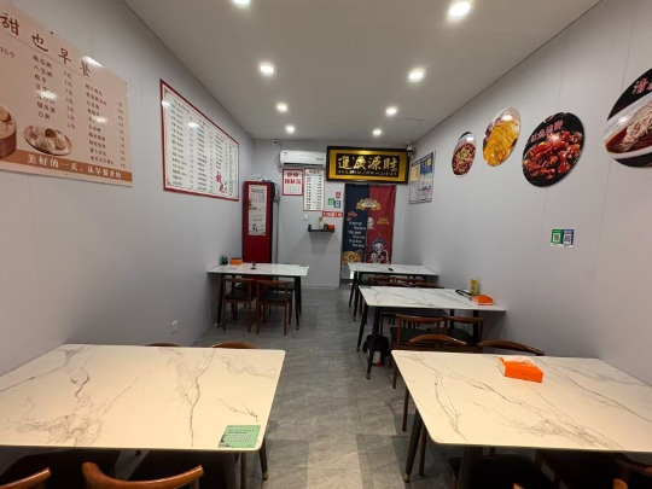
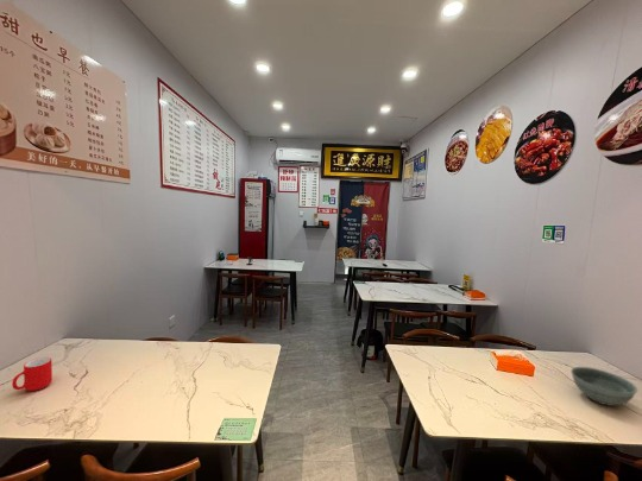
+ bowl [569,366,638,407]
+ cup [11,356,54,392]
